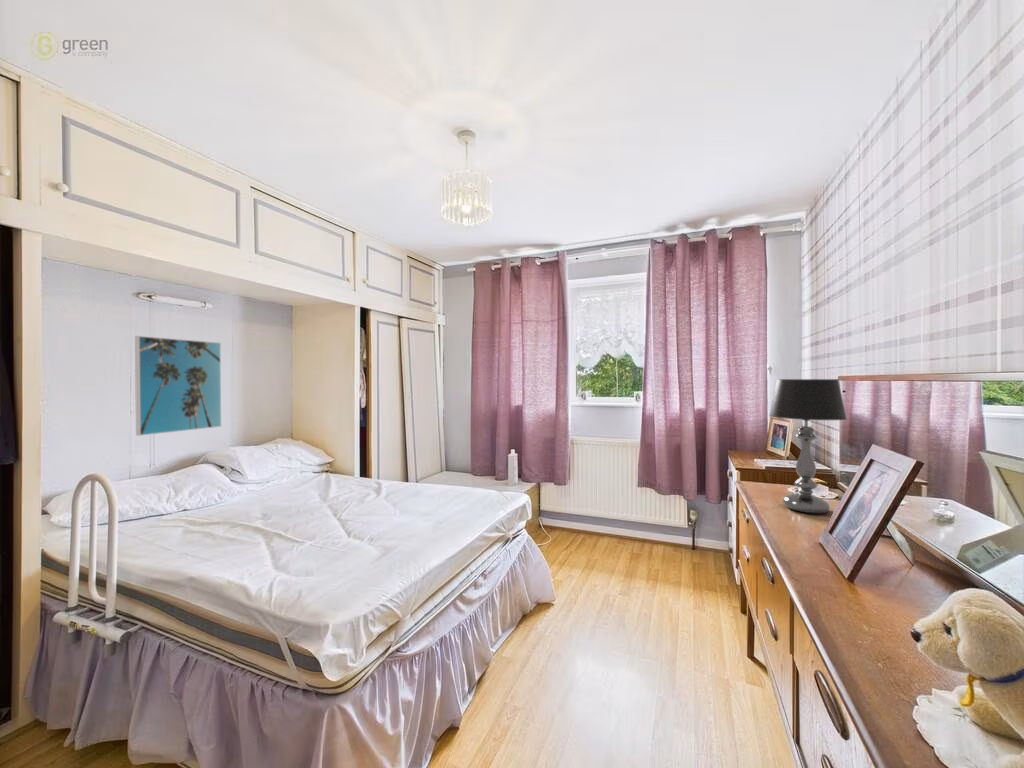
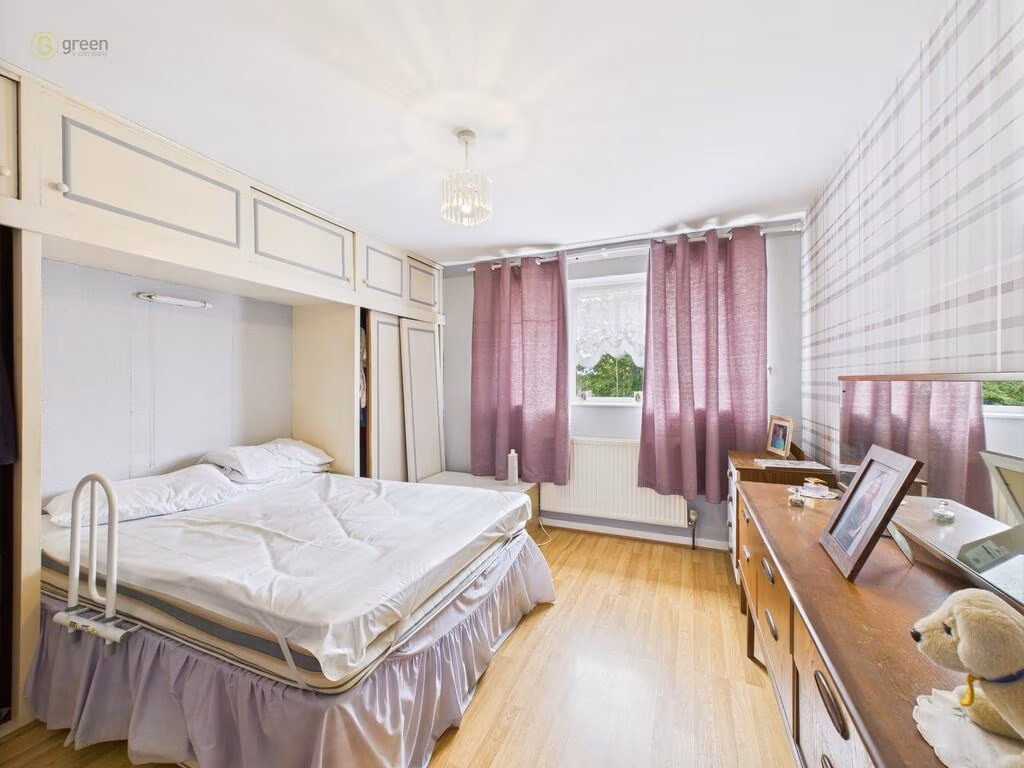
- table lamp [768,378,848,514]
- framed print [134,335,222,437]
